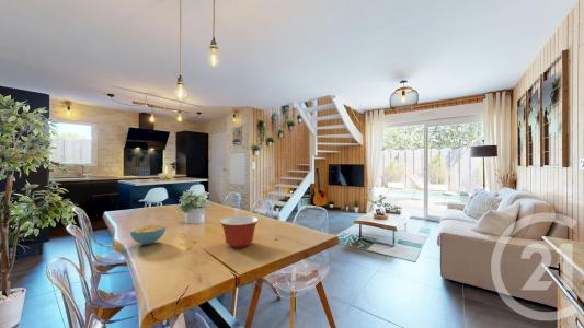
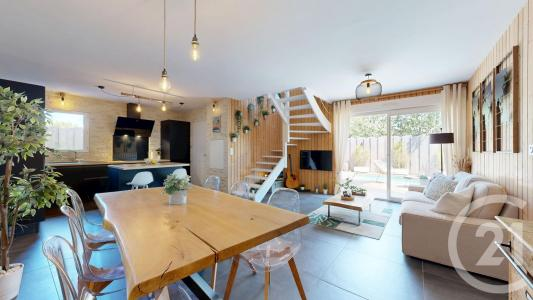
- cereal bowl [129,223,167,246]
- mixing bowl [218,214,260,248]
